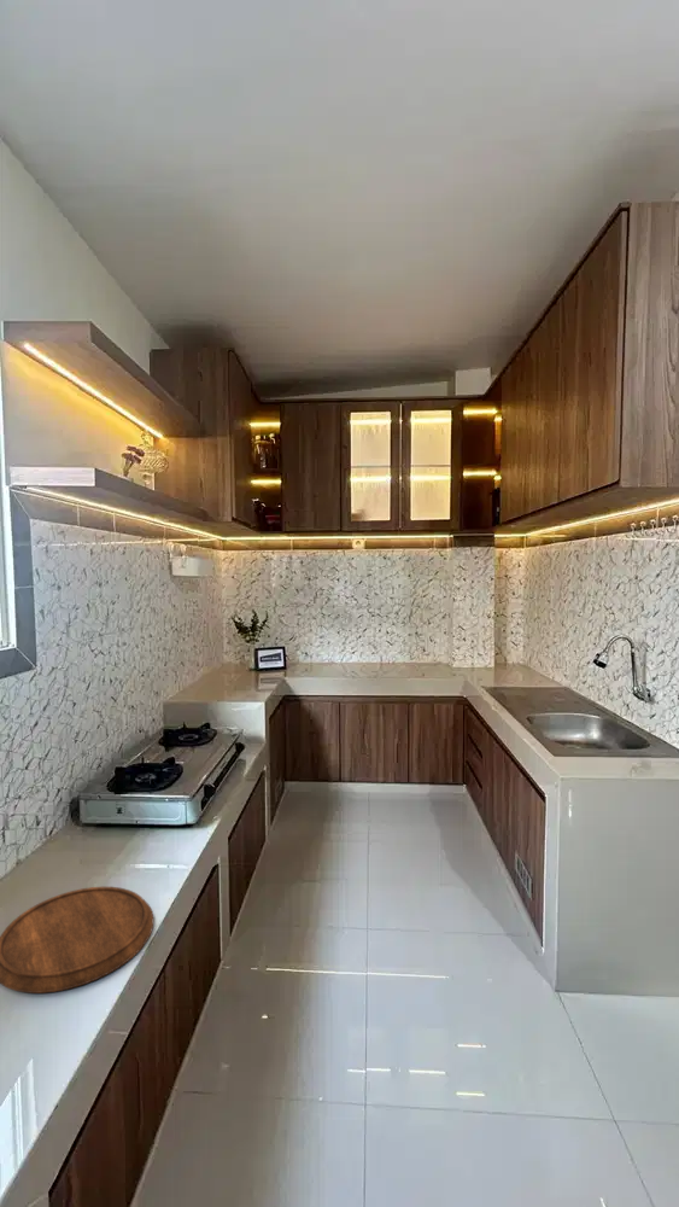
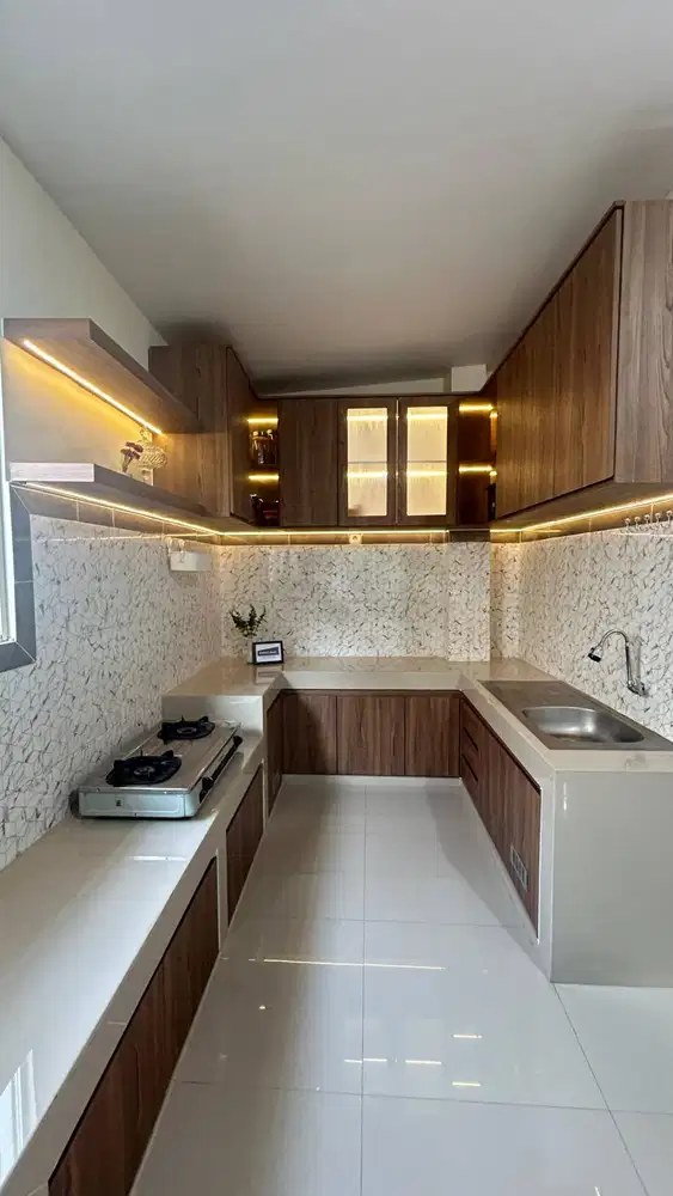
- cutting board [0,886,154,995]
